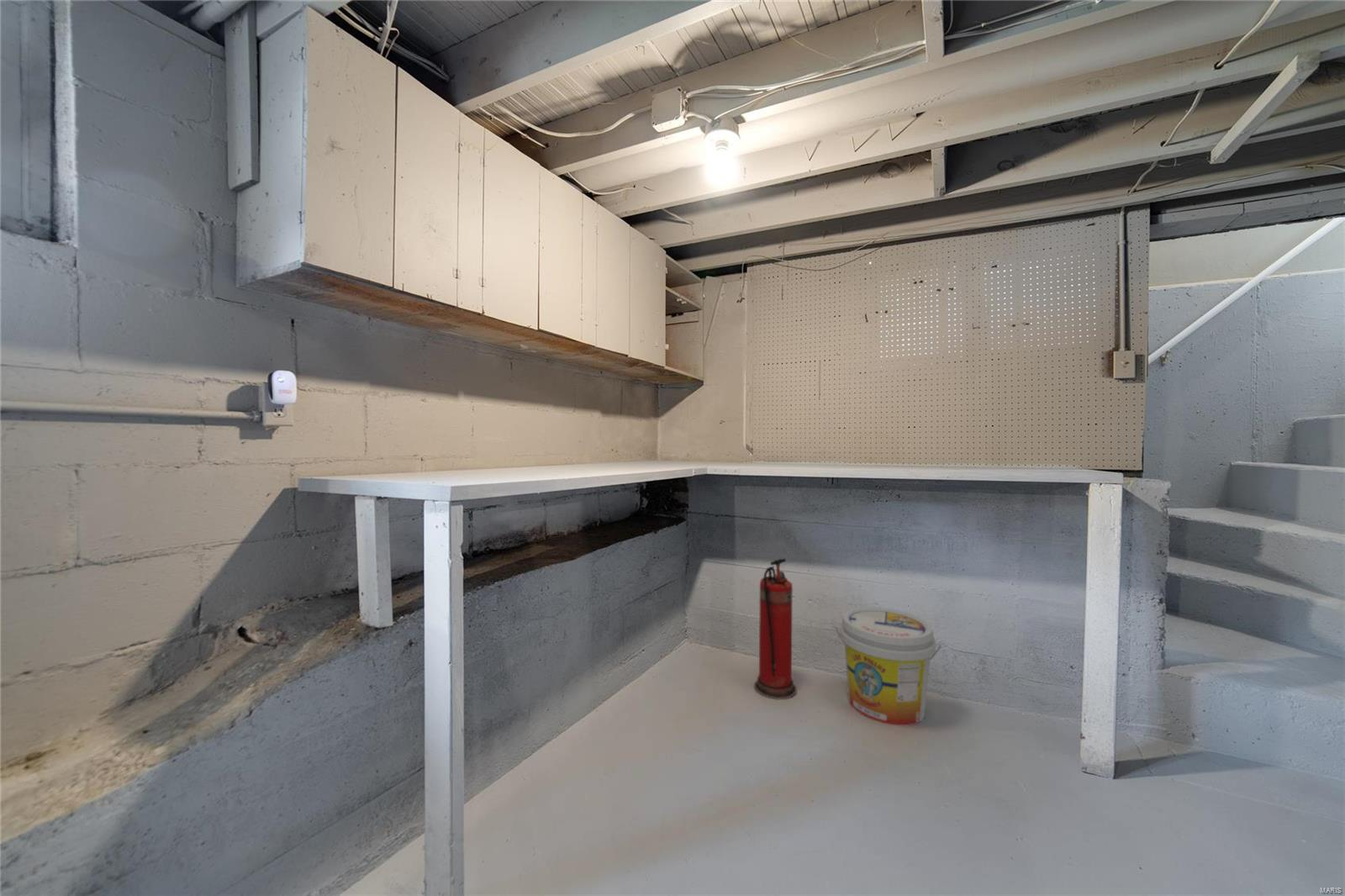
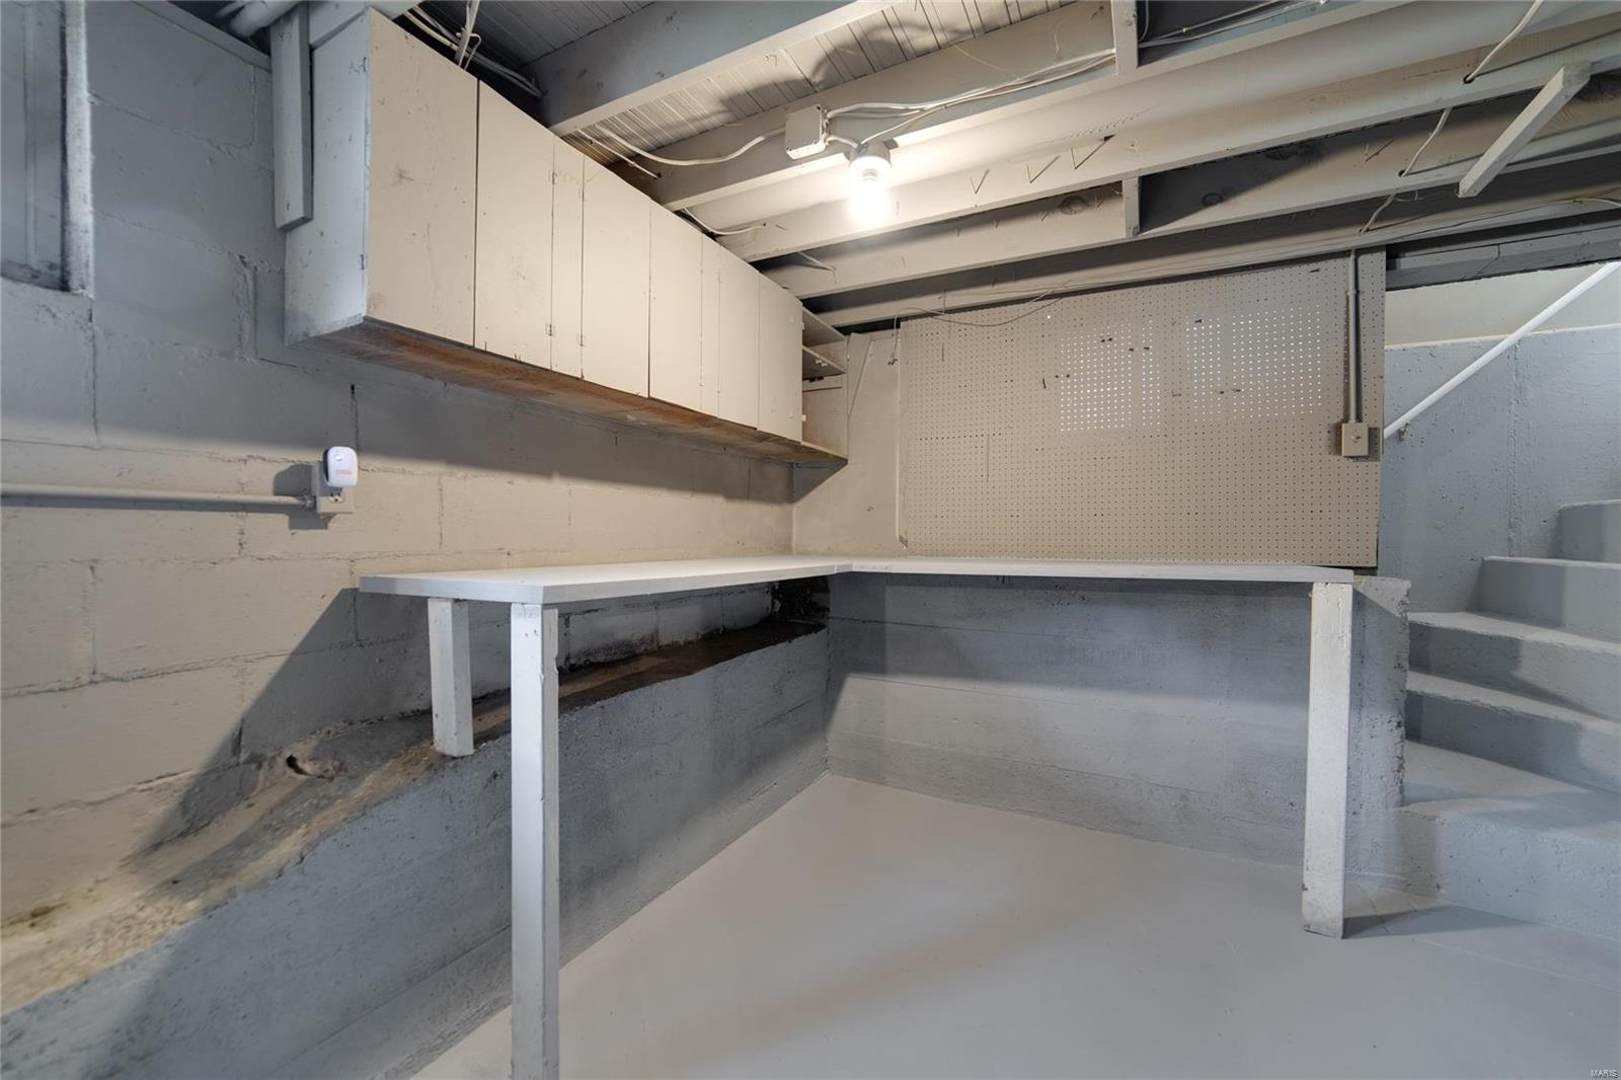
- fire extinguisher [753,558,798,700]
- bucket [834,606,942,727]
